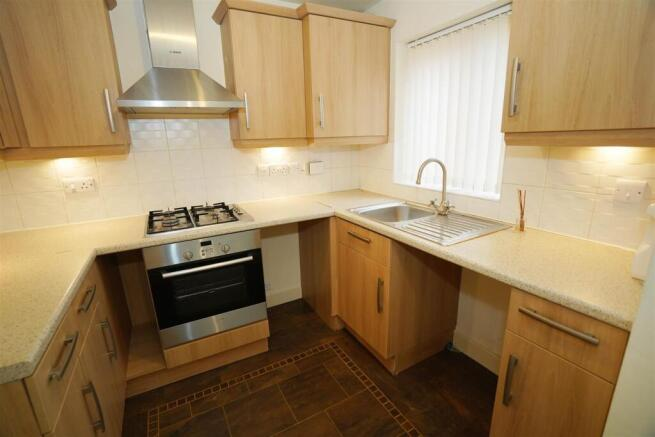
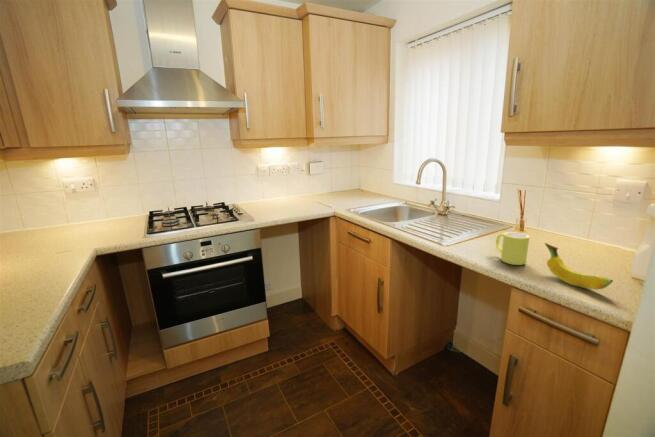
+ fruit [544,242,614,290]
+ mug [495,231,530,266]
